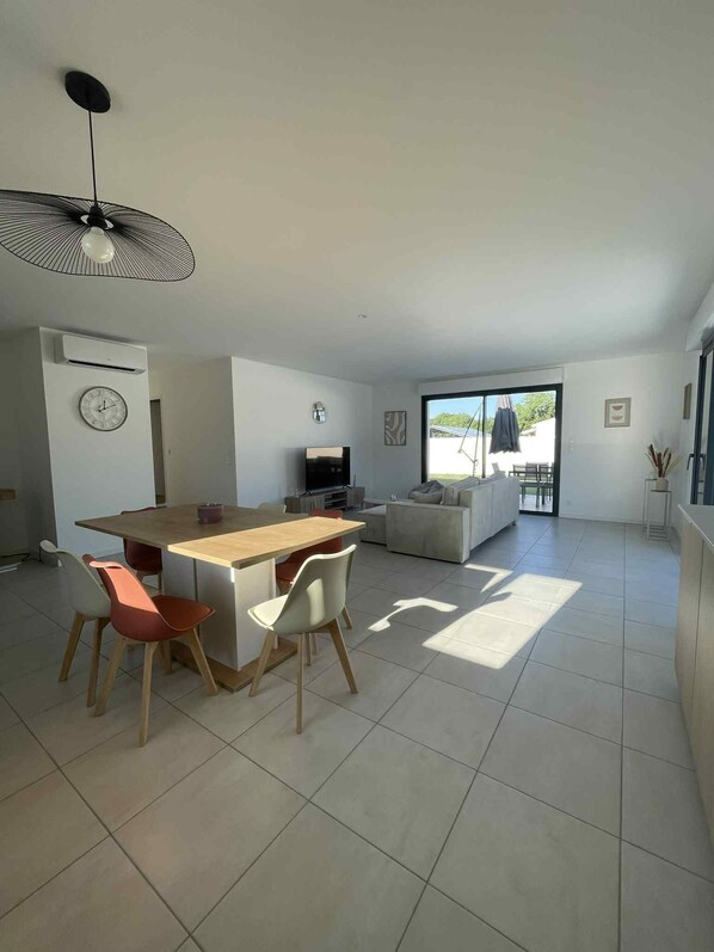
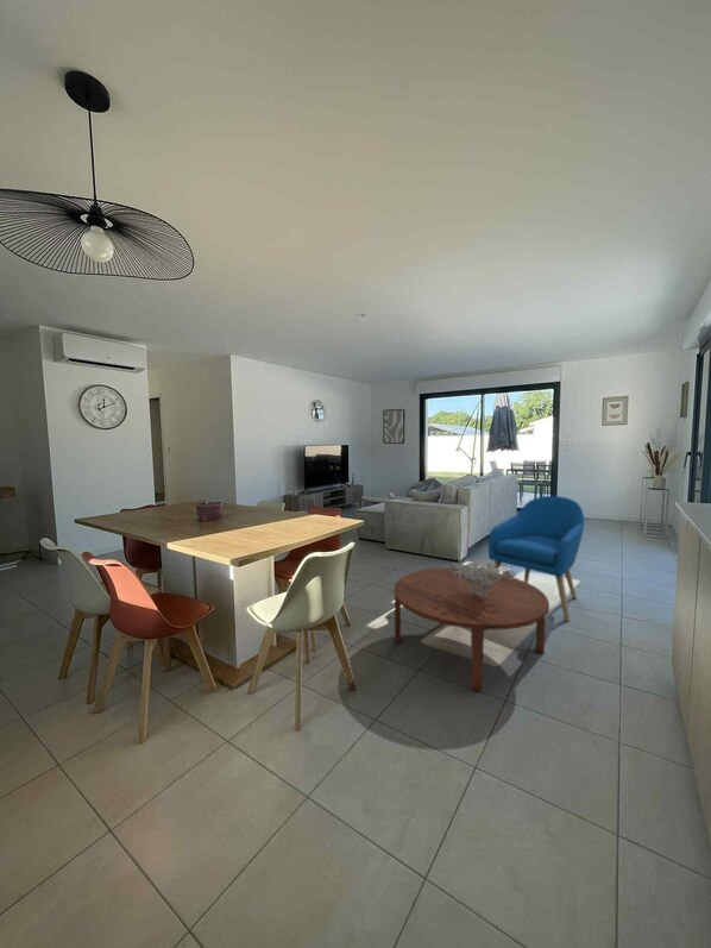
+ coffee table [394,566,550,692]
+ armchair [487,495,586,621]
+ decorative bowl [449,560,516,597]
